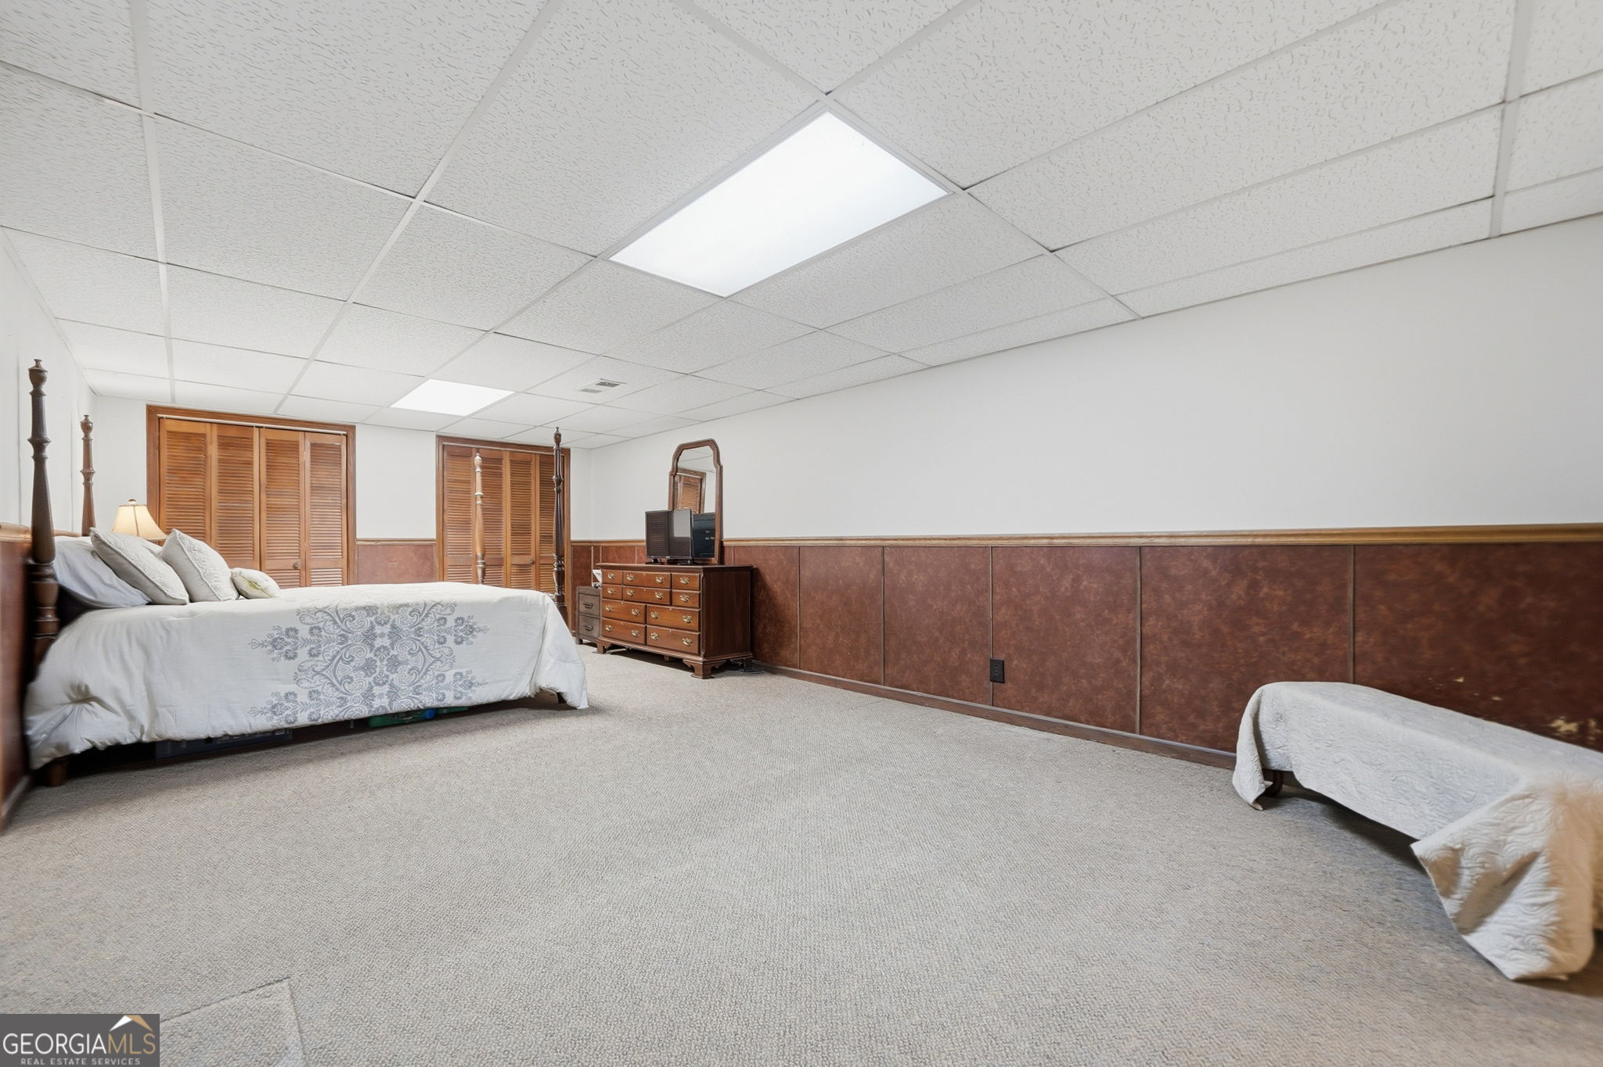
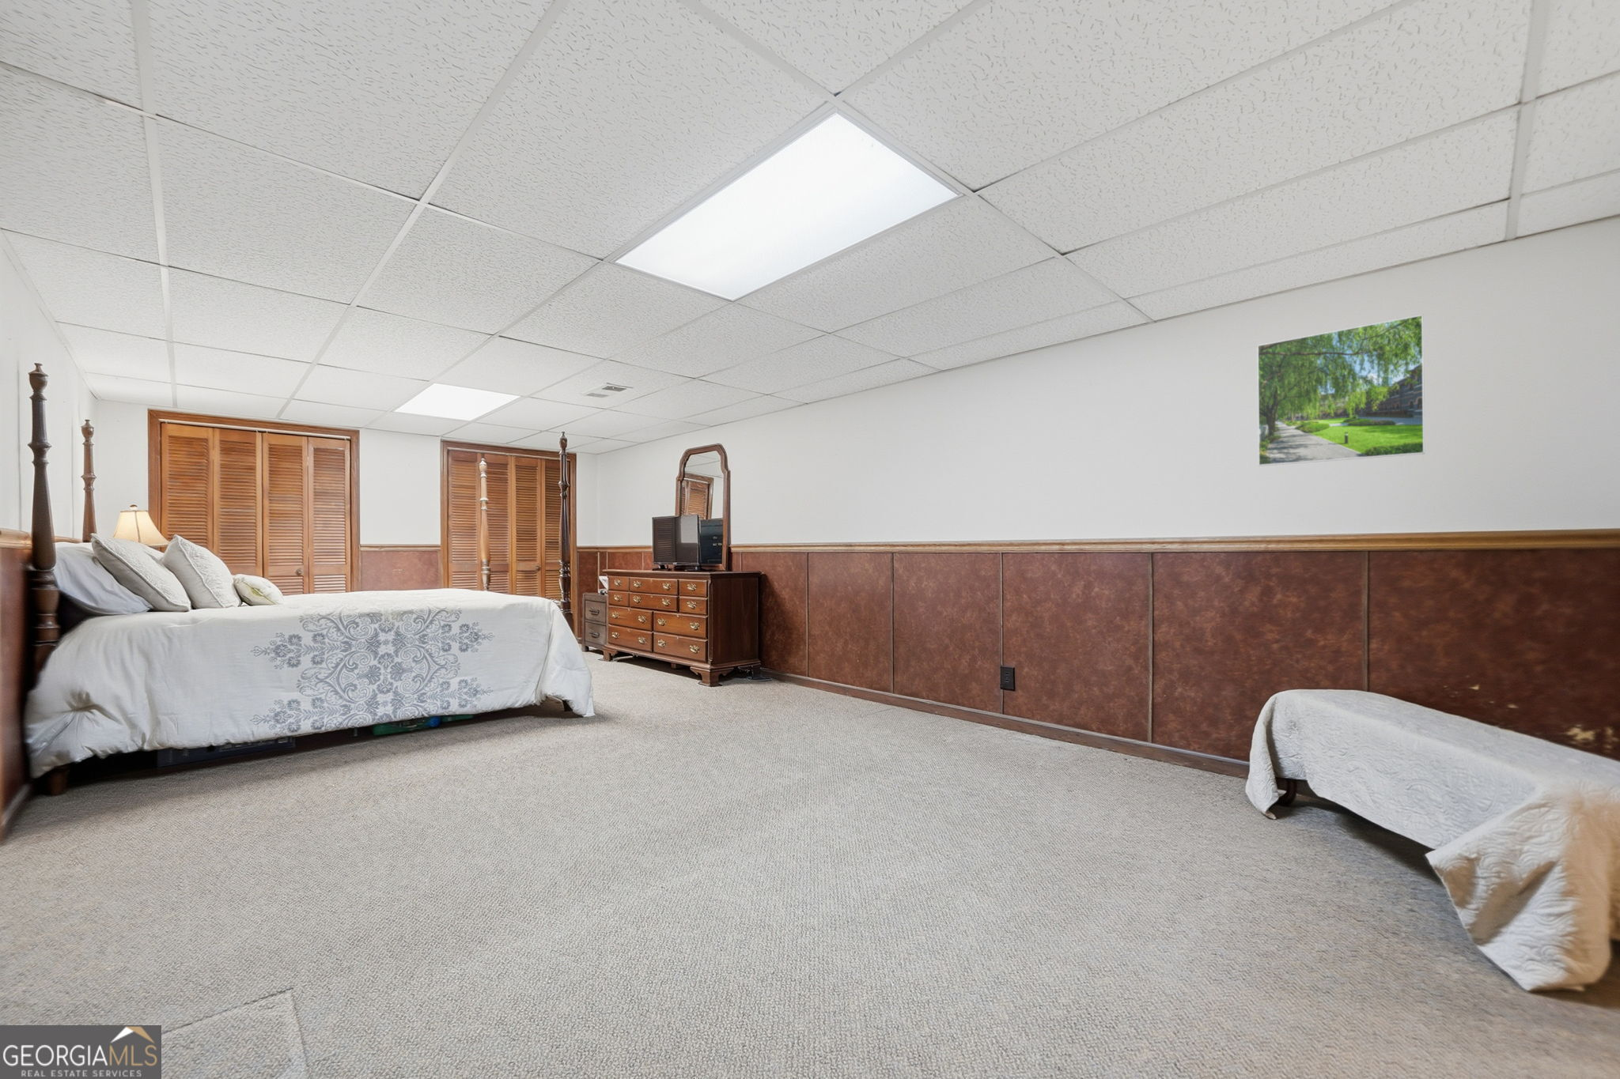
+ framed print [1256,314,1425,467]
